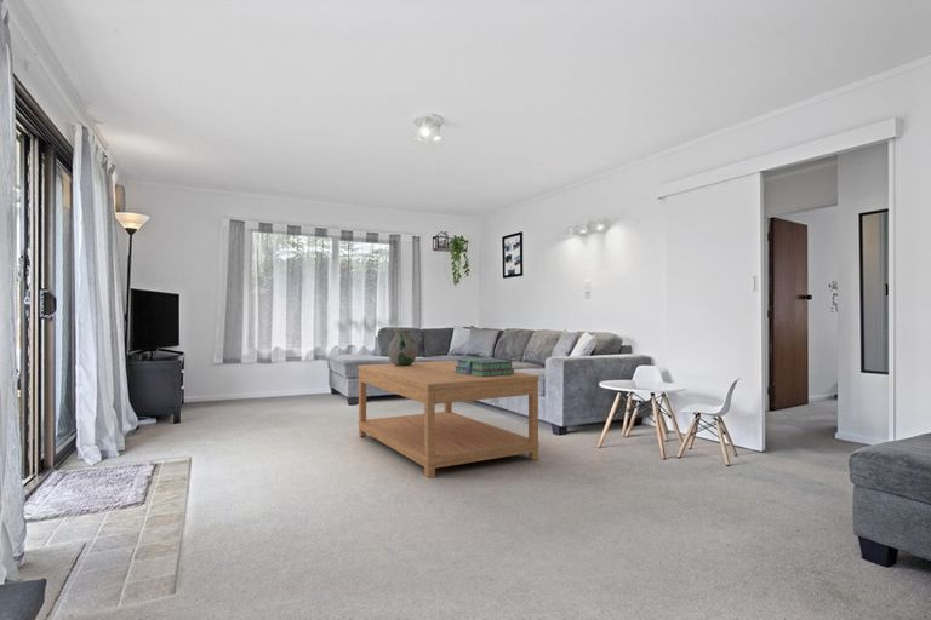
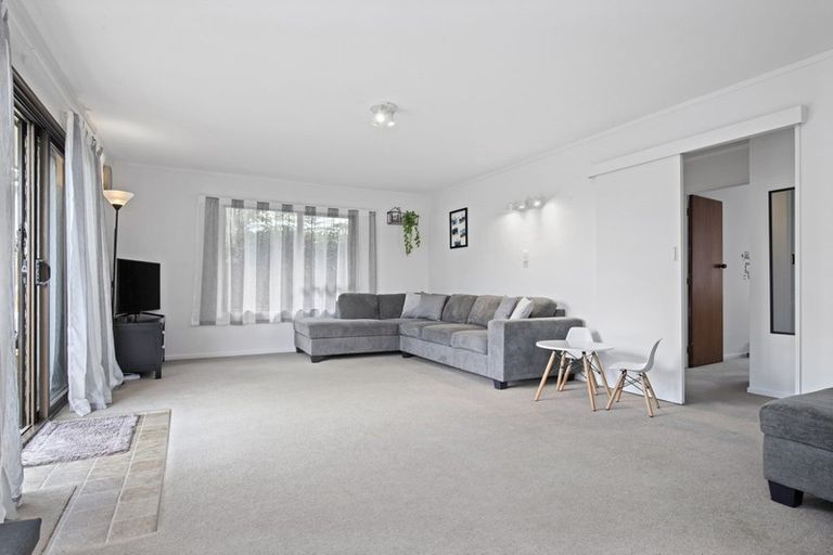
- vase [387,328,418,366]
- stack of books [456,356,515,377]
- coffee table [356,360,541,480]
